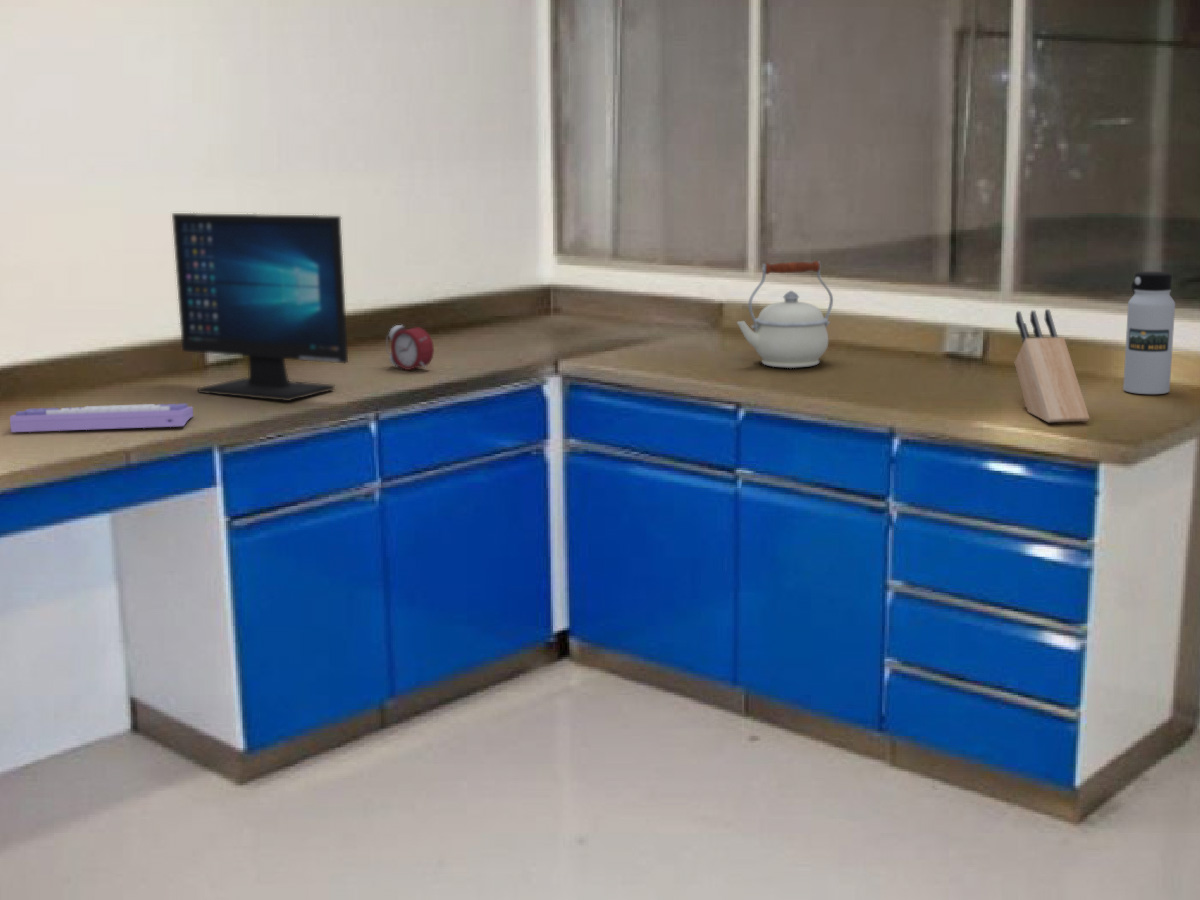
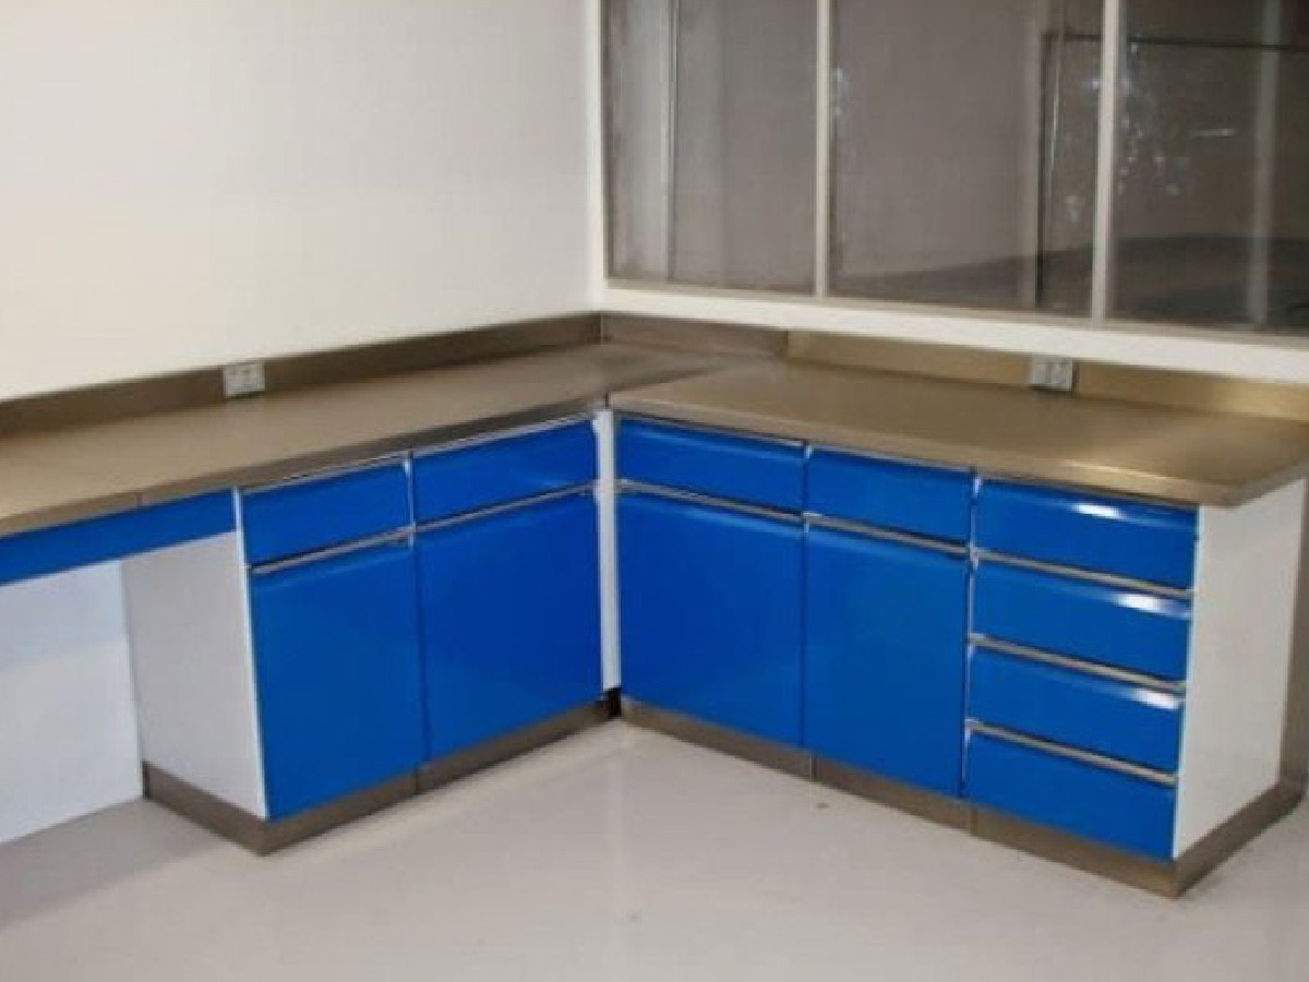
- water bottle [1122,271,1176,395]
- kettle [736,260,834,369]
- knife block [1014,308,1090,423]
- computer monitor [171,212,349,402]
- alarm clock [385,324,435,371]
- keyboard [9,402,194,433]
